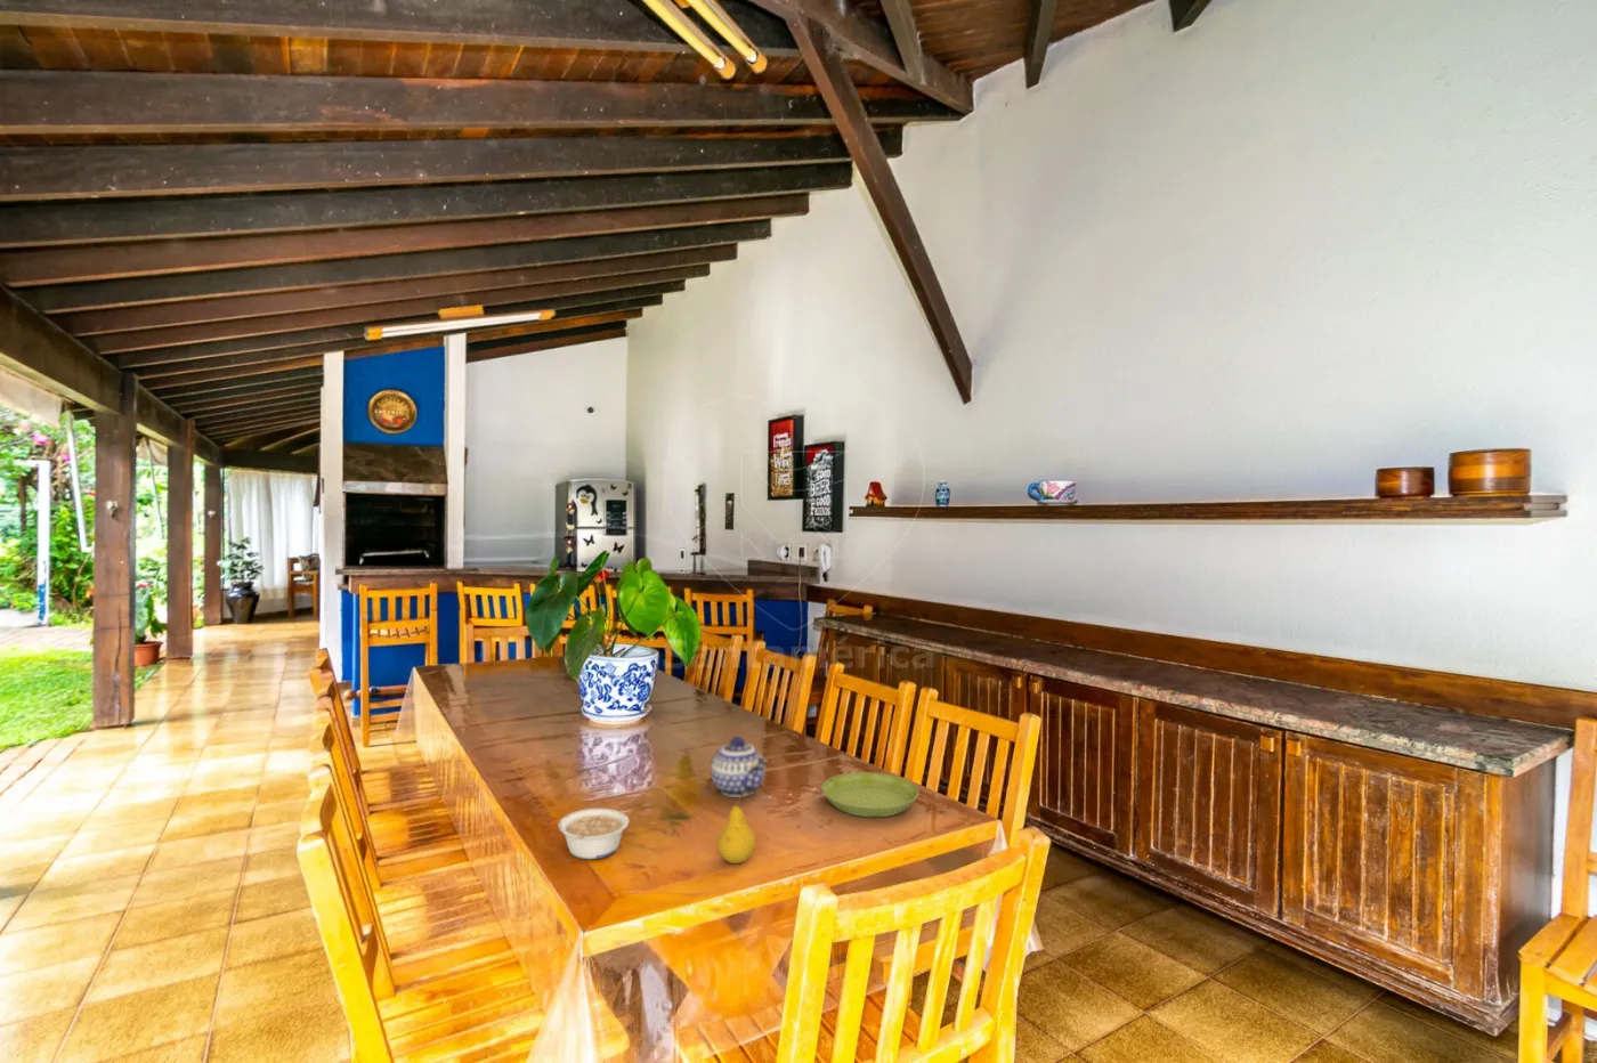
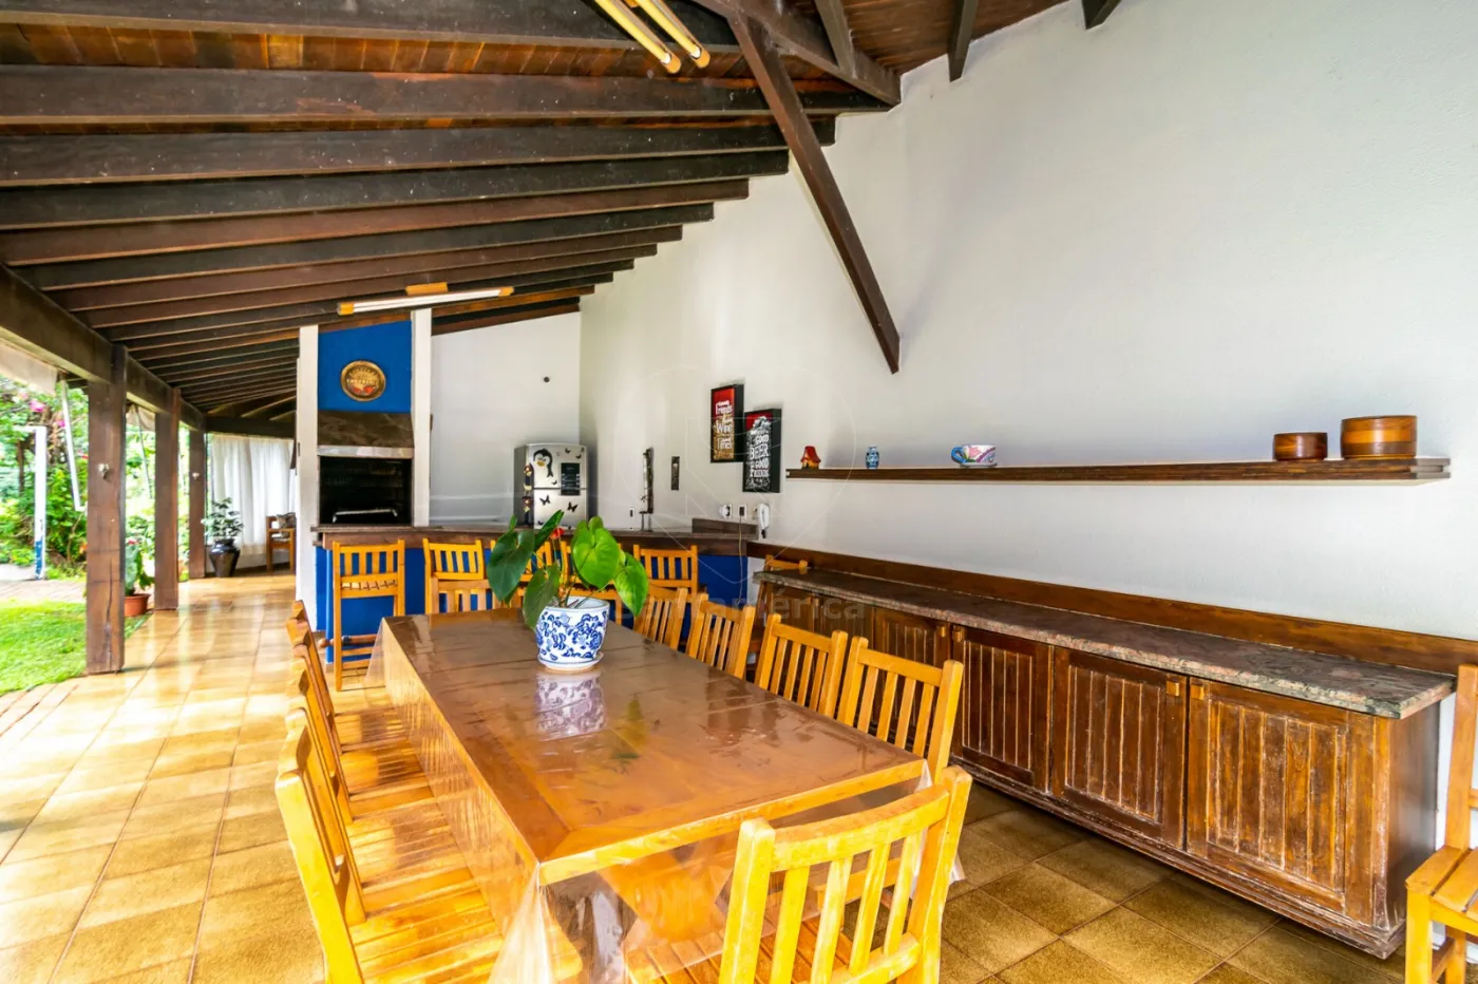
- saucer [820,771,920,817]
- legume [556,808,630,860]
- fruit [717,790,756,865]
- teapot [710,736,769,798]
